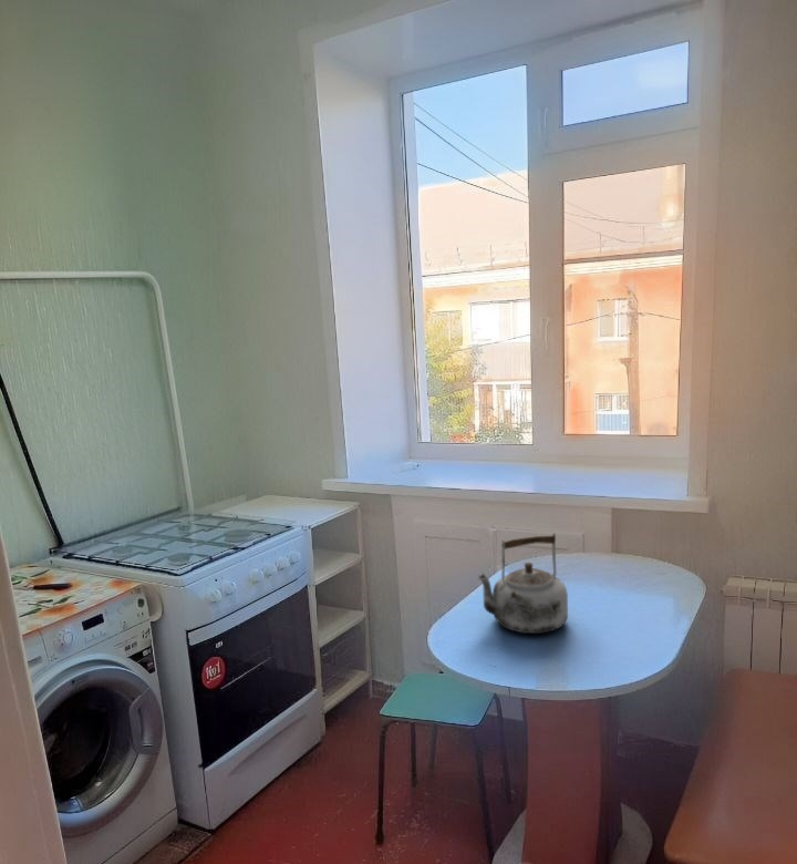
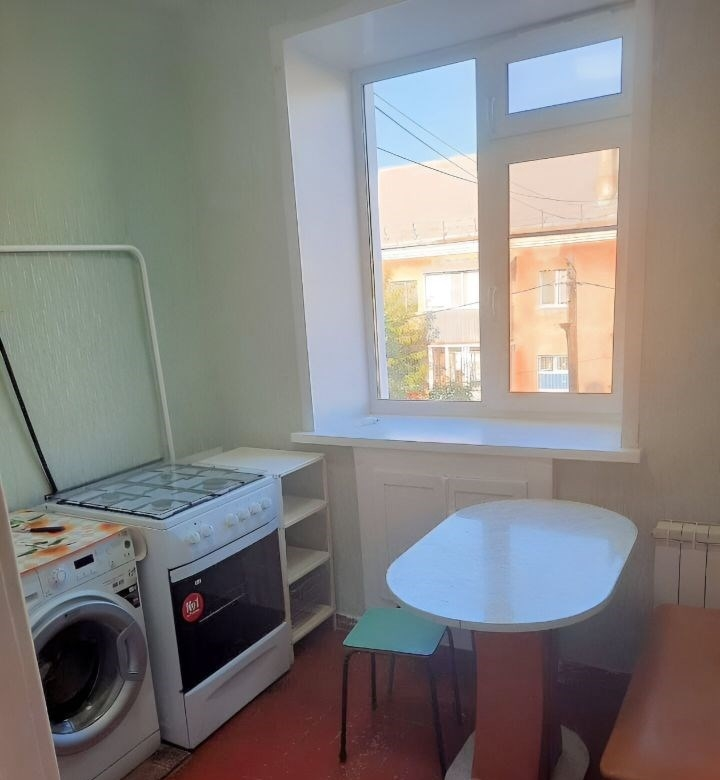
- kettle [475,532,569,635]
